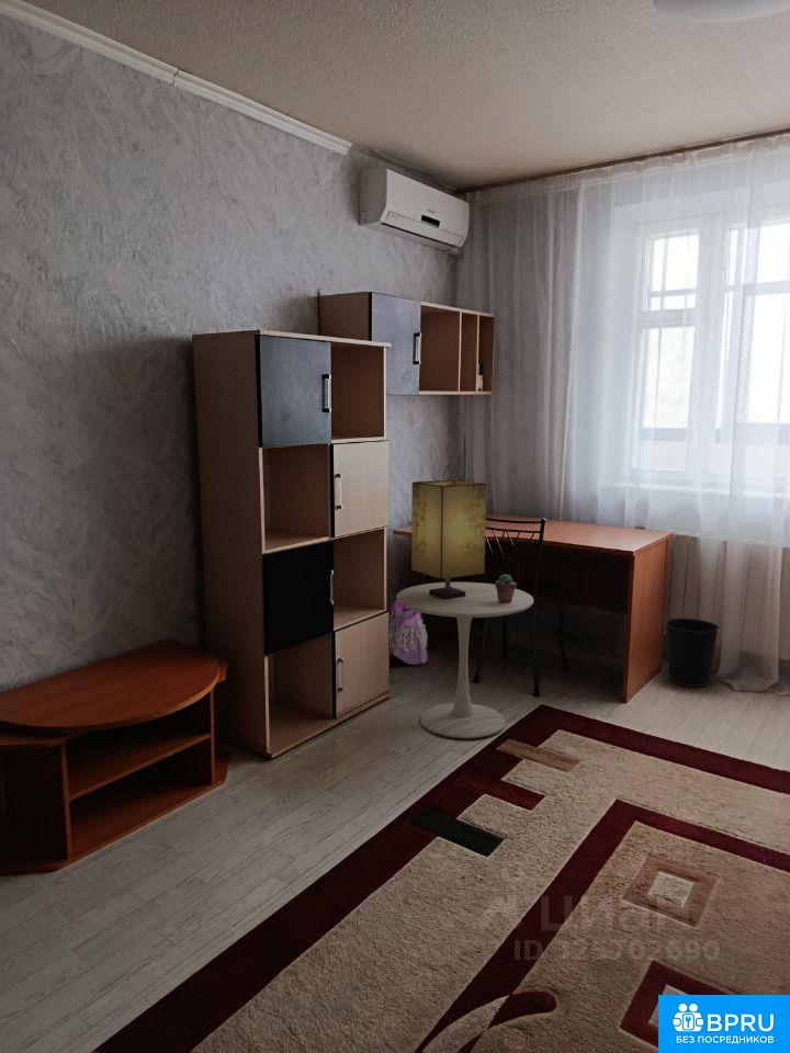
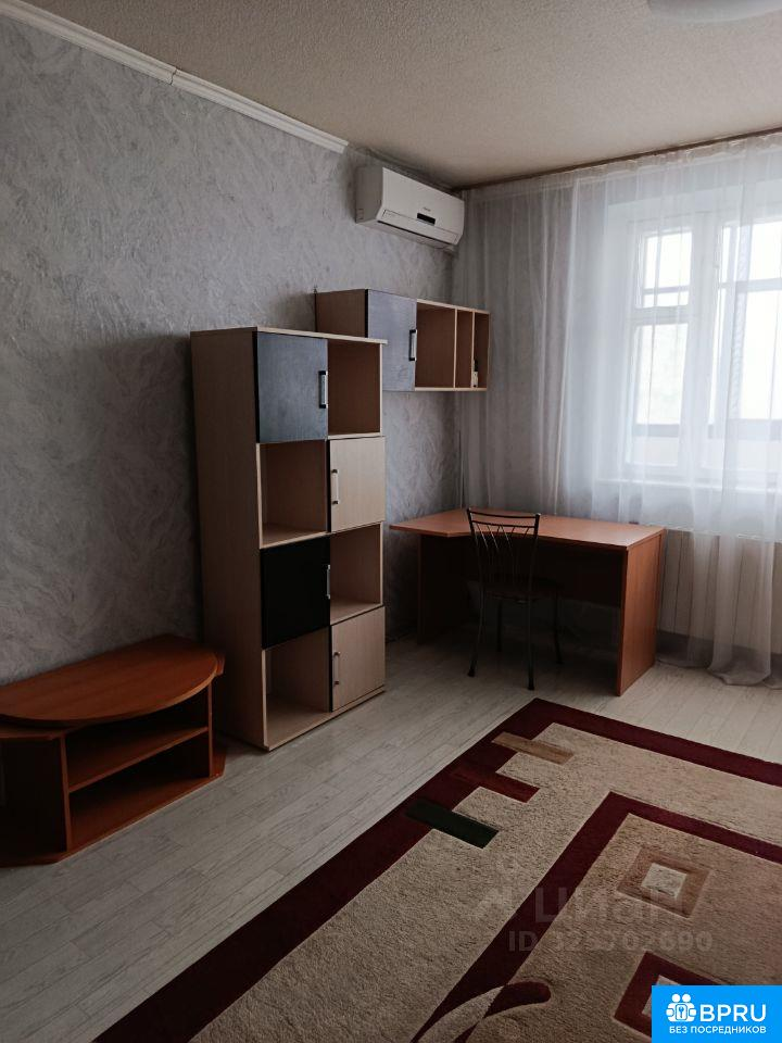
- backpack [388,599,429,666]
- table lamp [410,479,487,600]
- side table [395,581,534,739]
- potted succulent [495,573,518,603]
- wastebasket [664,618,721,688]
